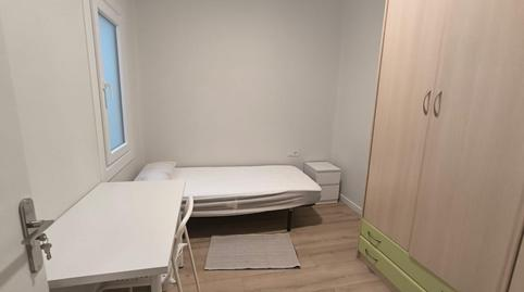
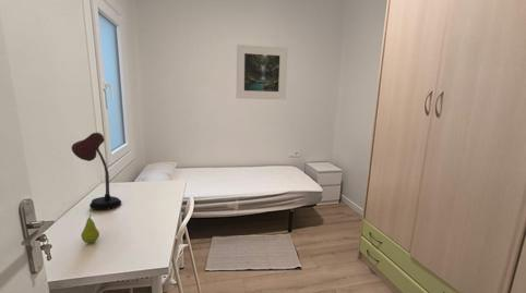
+ desk lamp [71,132,122,211]
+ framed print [236,44,288,100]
+ fruit [80,212,100,244]
